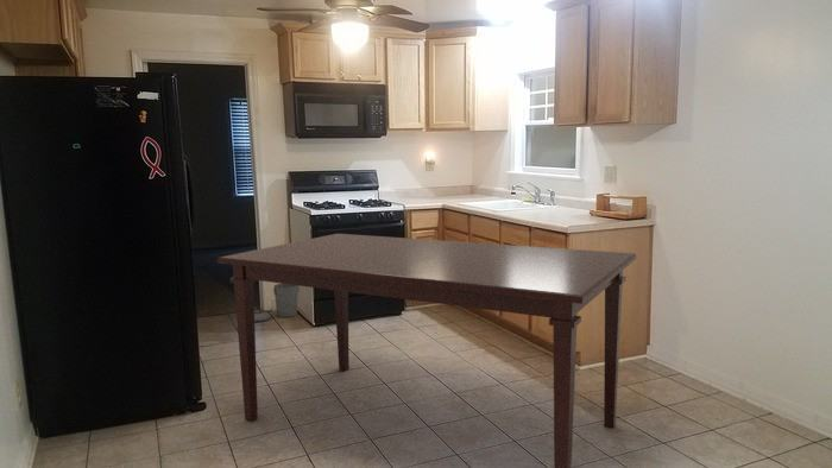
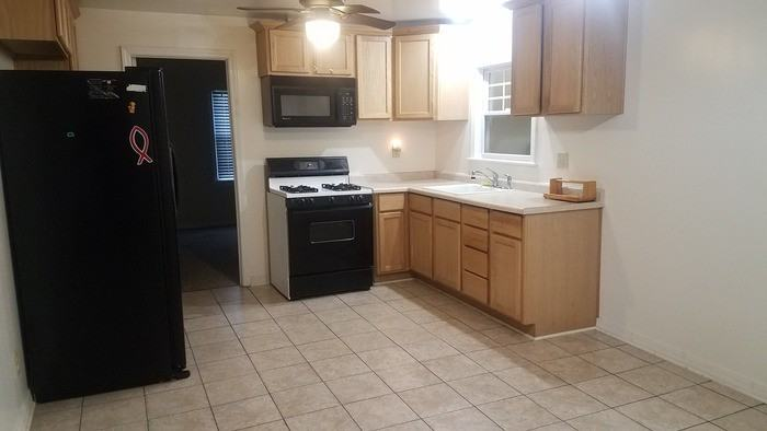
- trash can [254,283,300,323]
- dining table [216,233,637,468]
